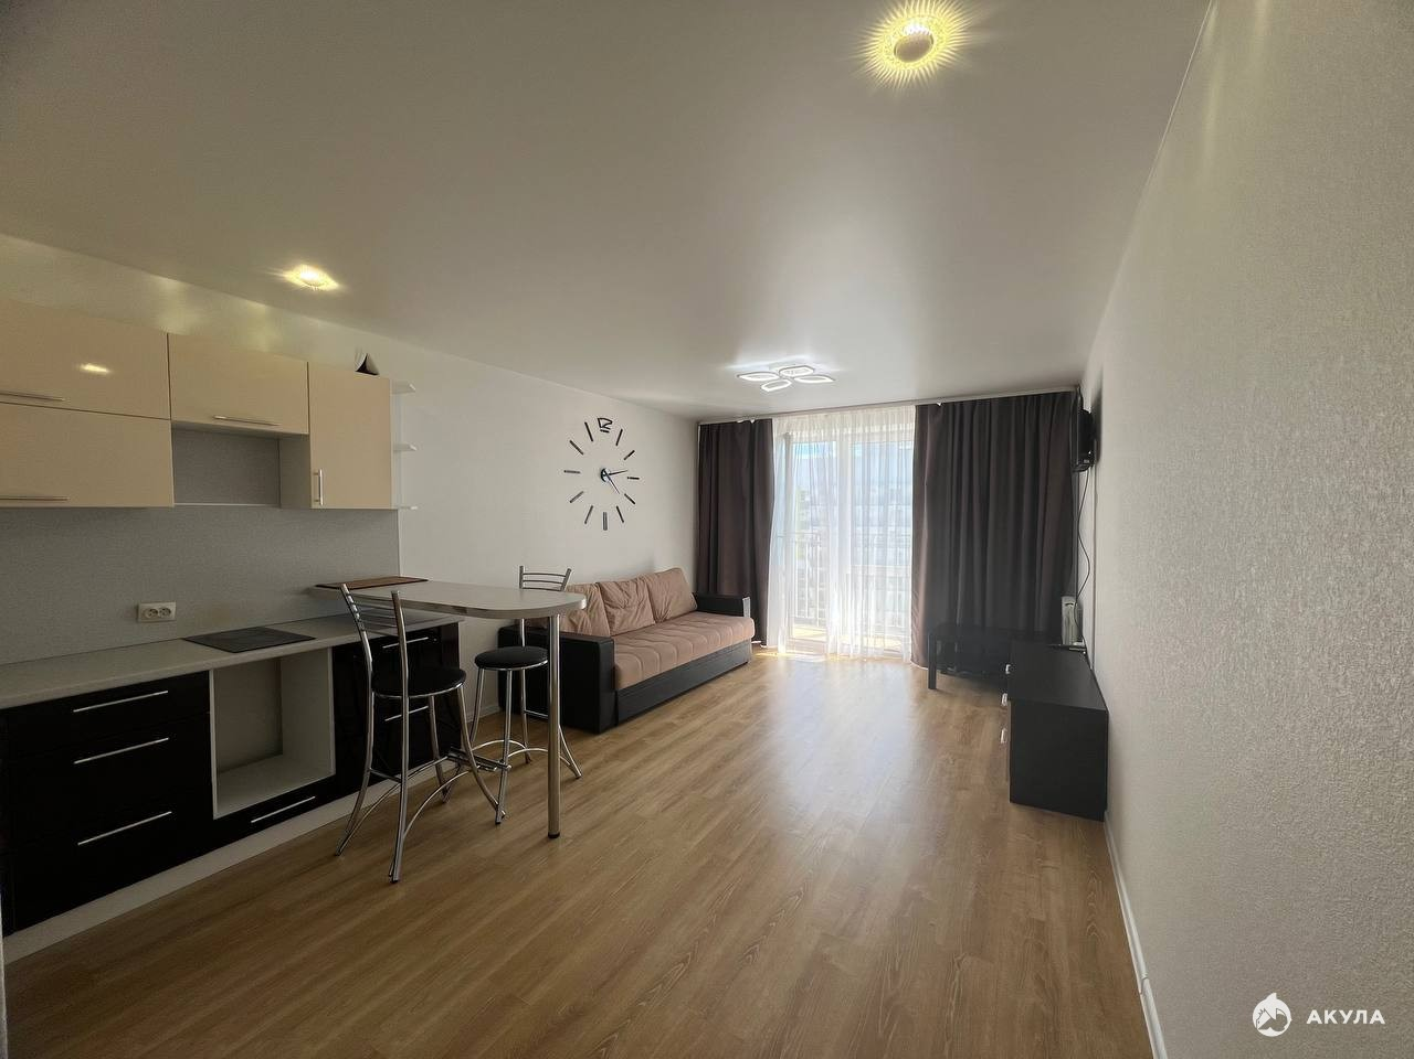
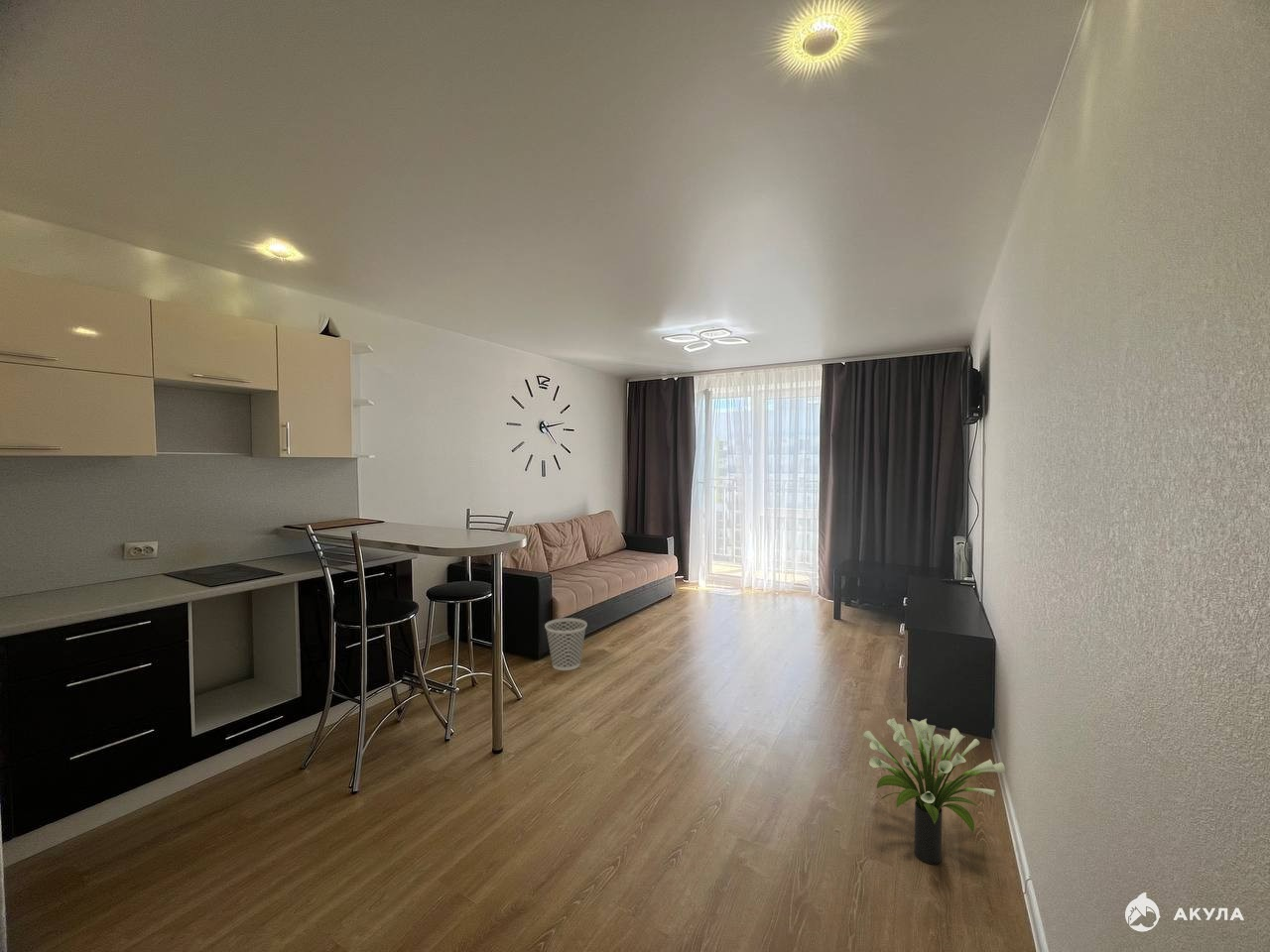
+ wastebasket [544,617,588,671]
+ potted plant [861,717,1006,866]
